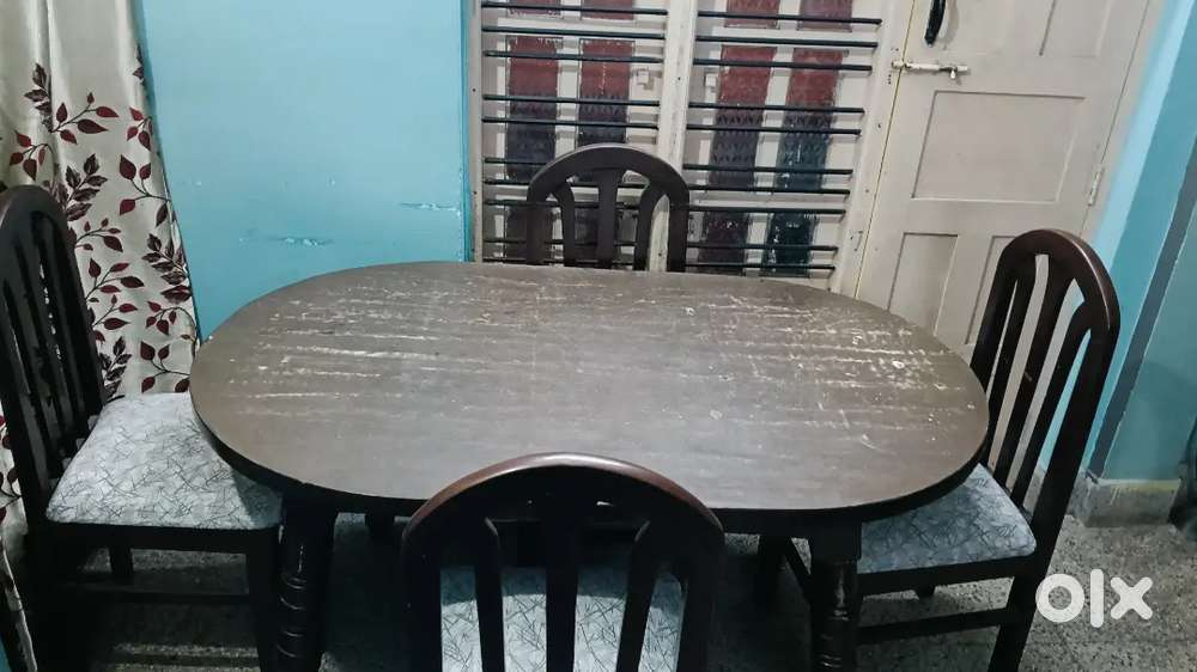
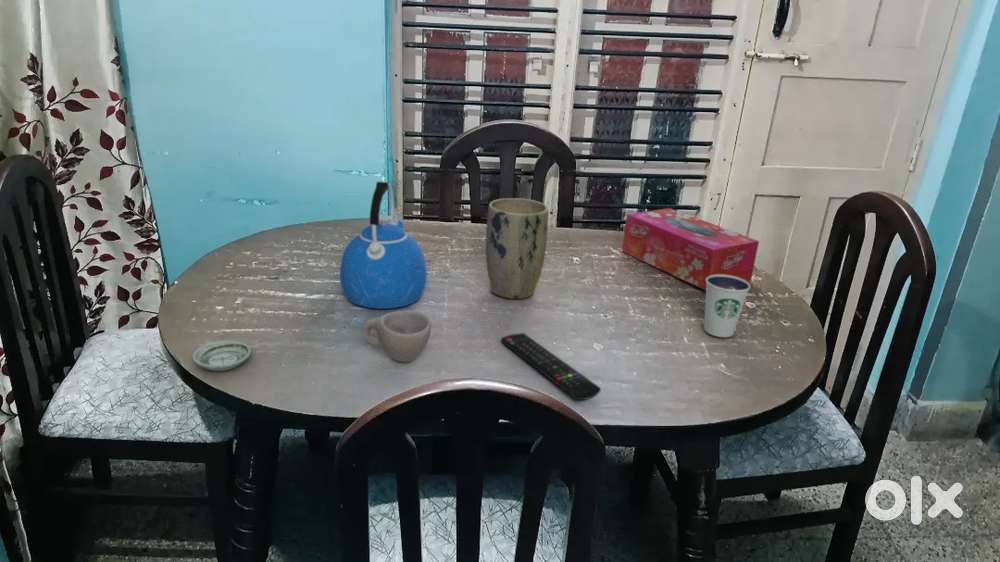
+ dixie cup [703,274,752,338]
+ tissue box [621,207,760,292]
+ remote control [500,332,602,401]
+ plant pot [485,197,550,300]
+ cup [361,310,432,363]
+ saucer [191,339,252,372]
+ kettle [339,181,428,310]
